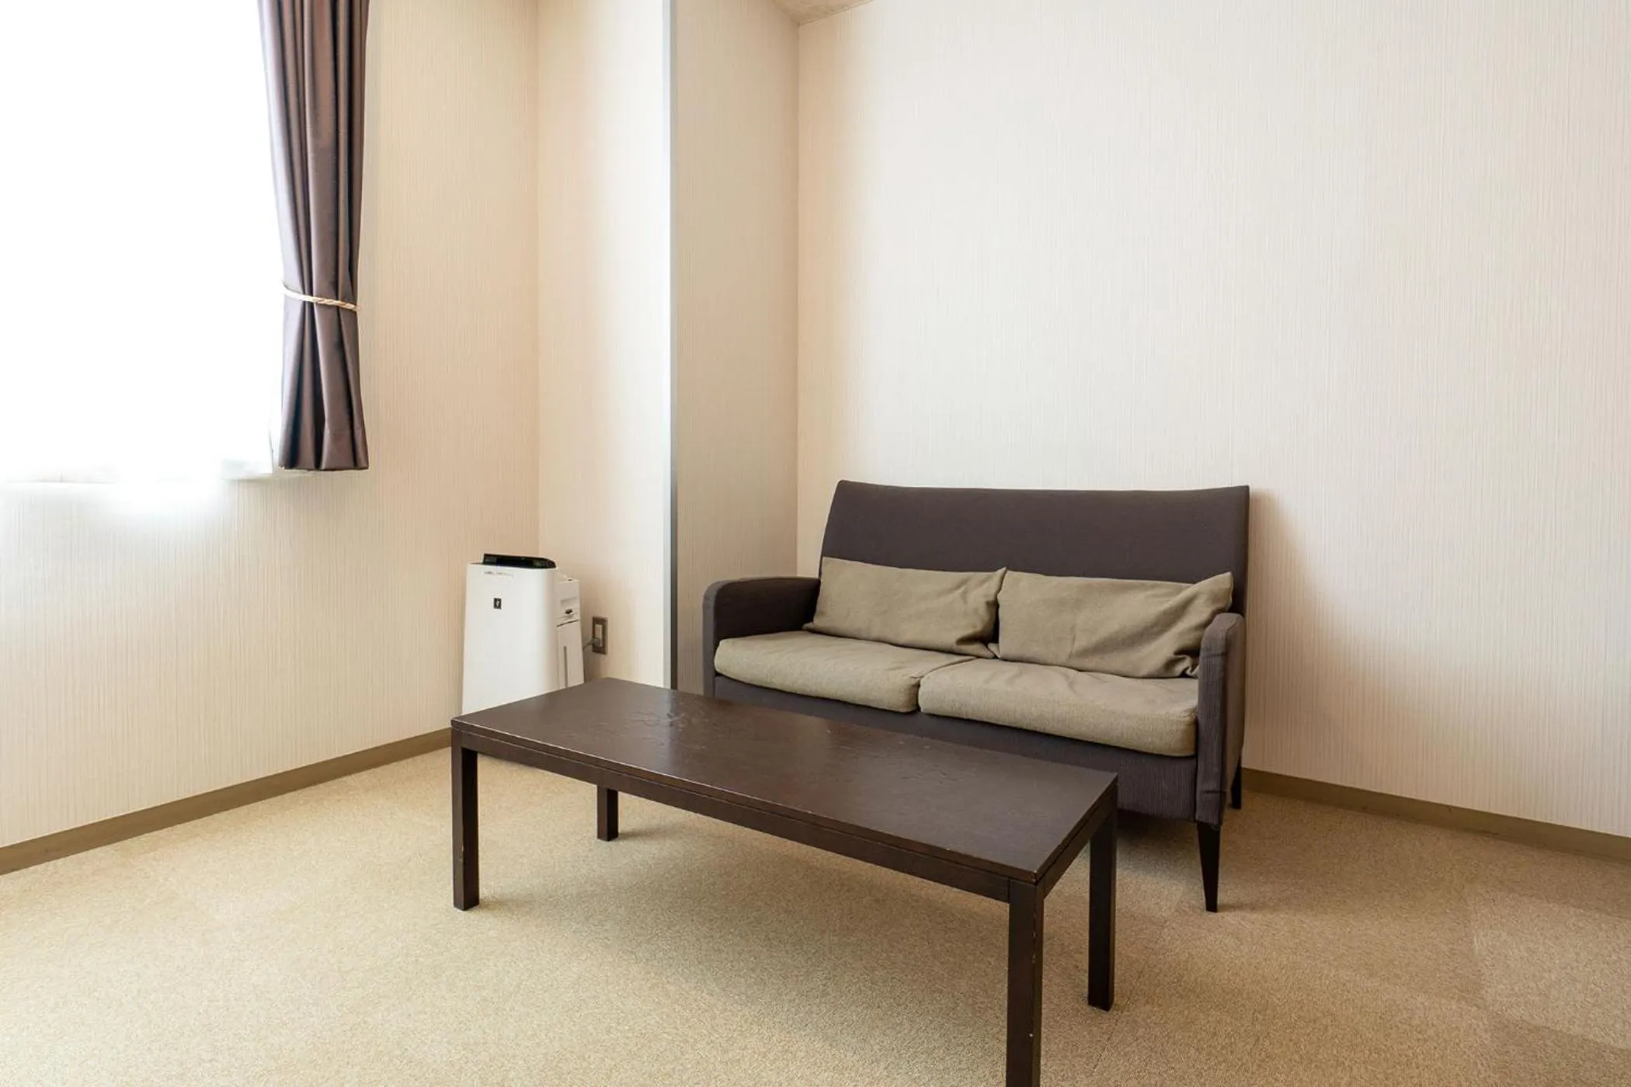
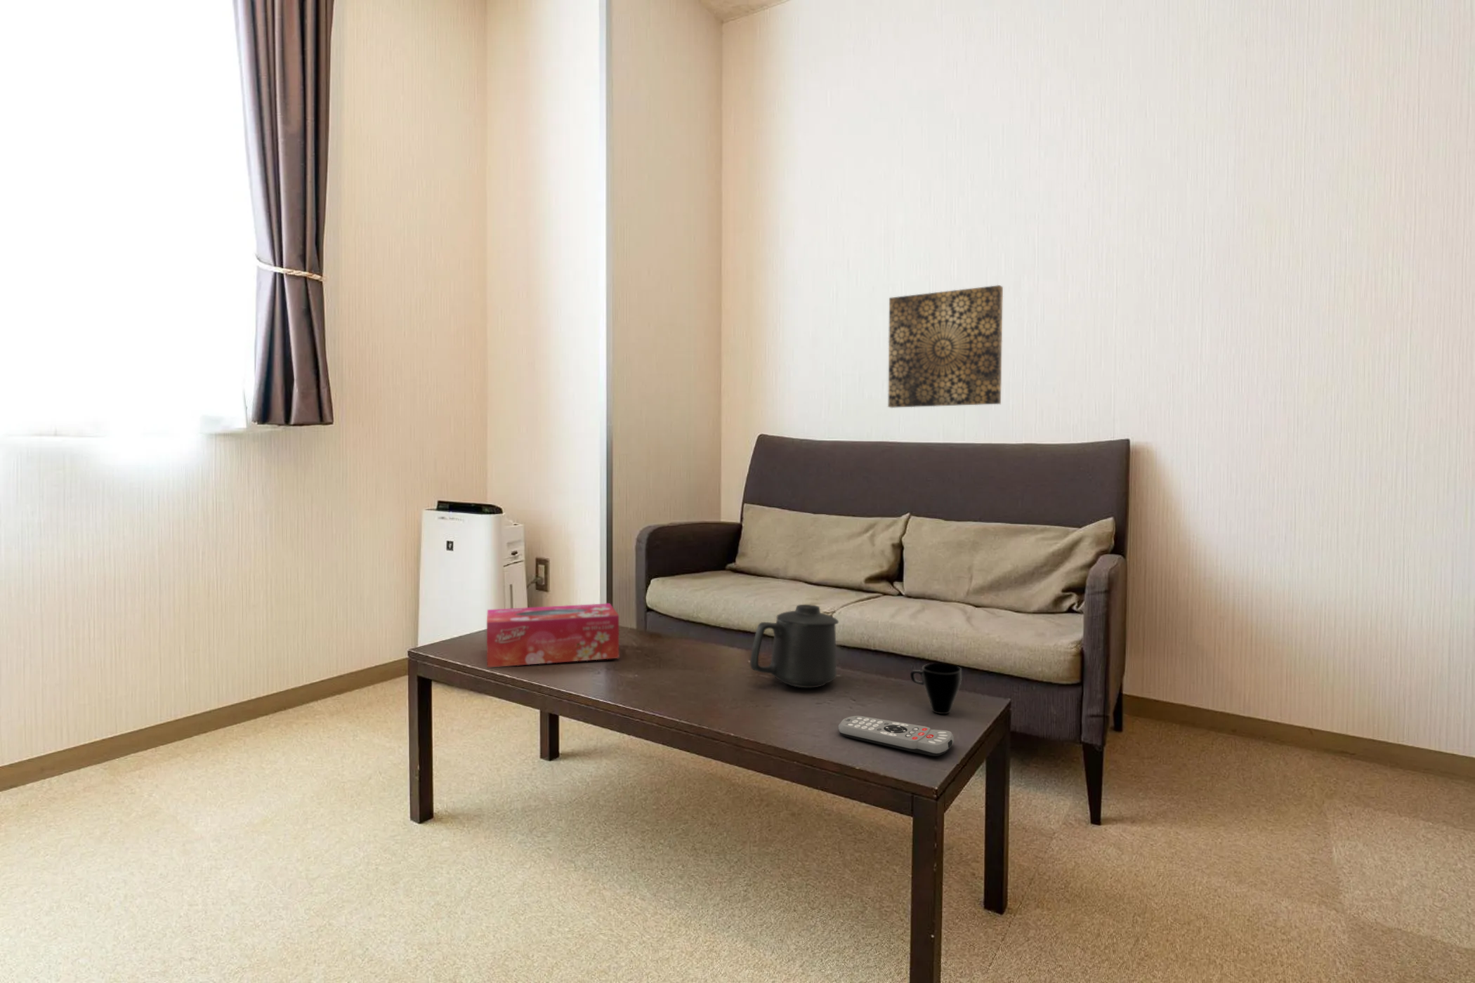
+ mug [750,603,840,688]
+ cup [910,663,962,715]
+ tissue box [486,602,619,668]
+ wall art [887,284,1004,408]
+ remote control [838,715,955,757]
